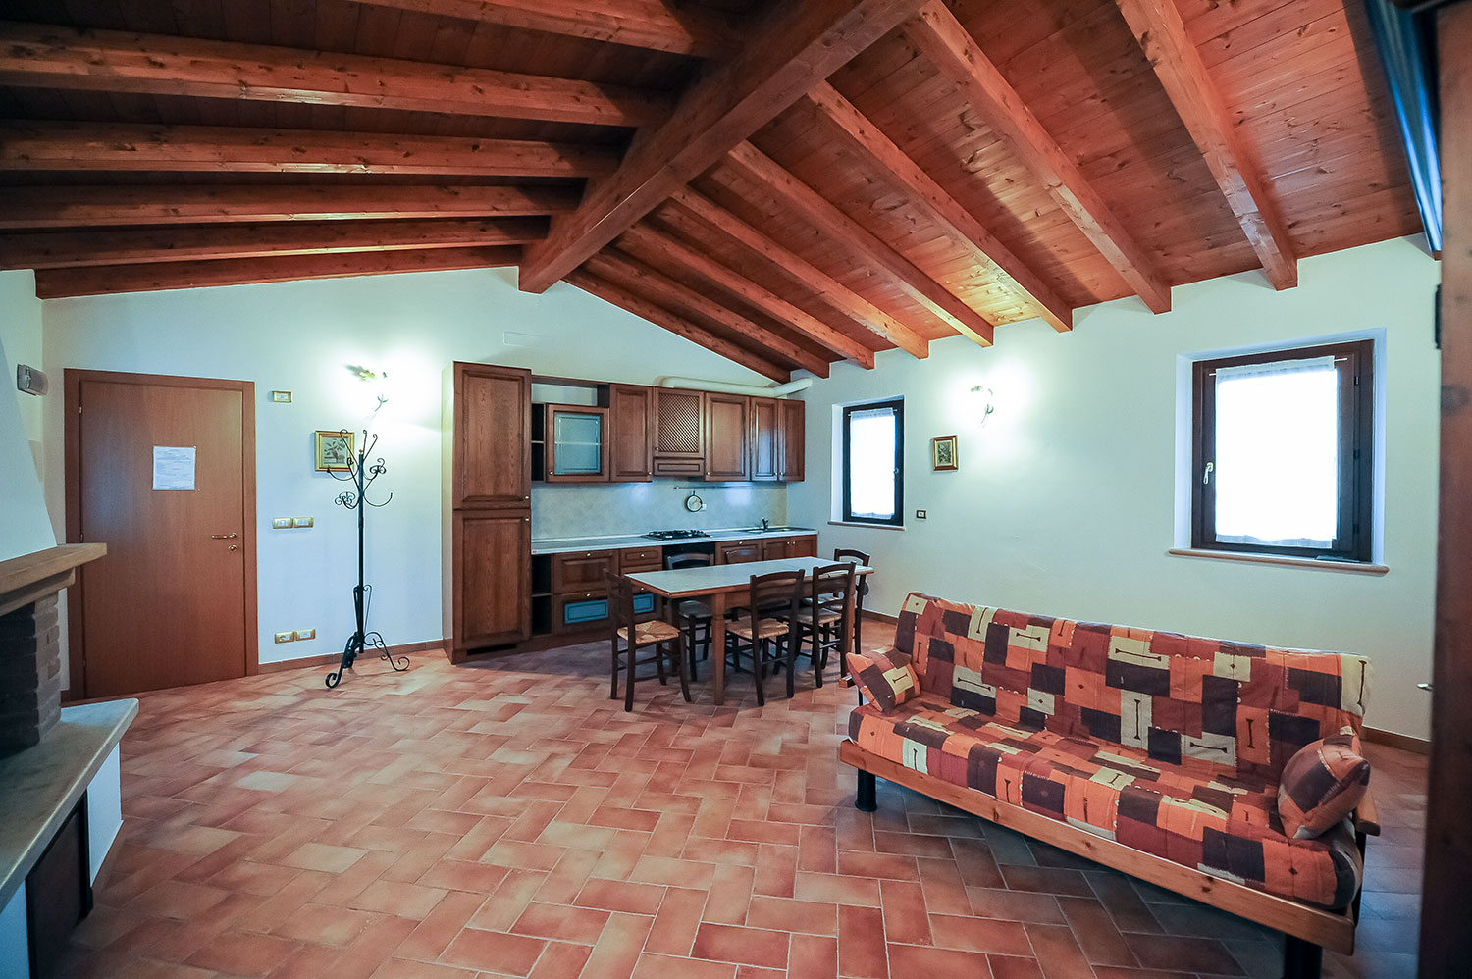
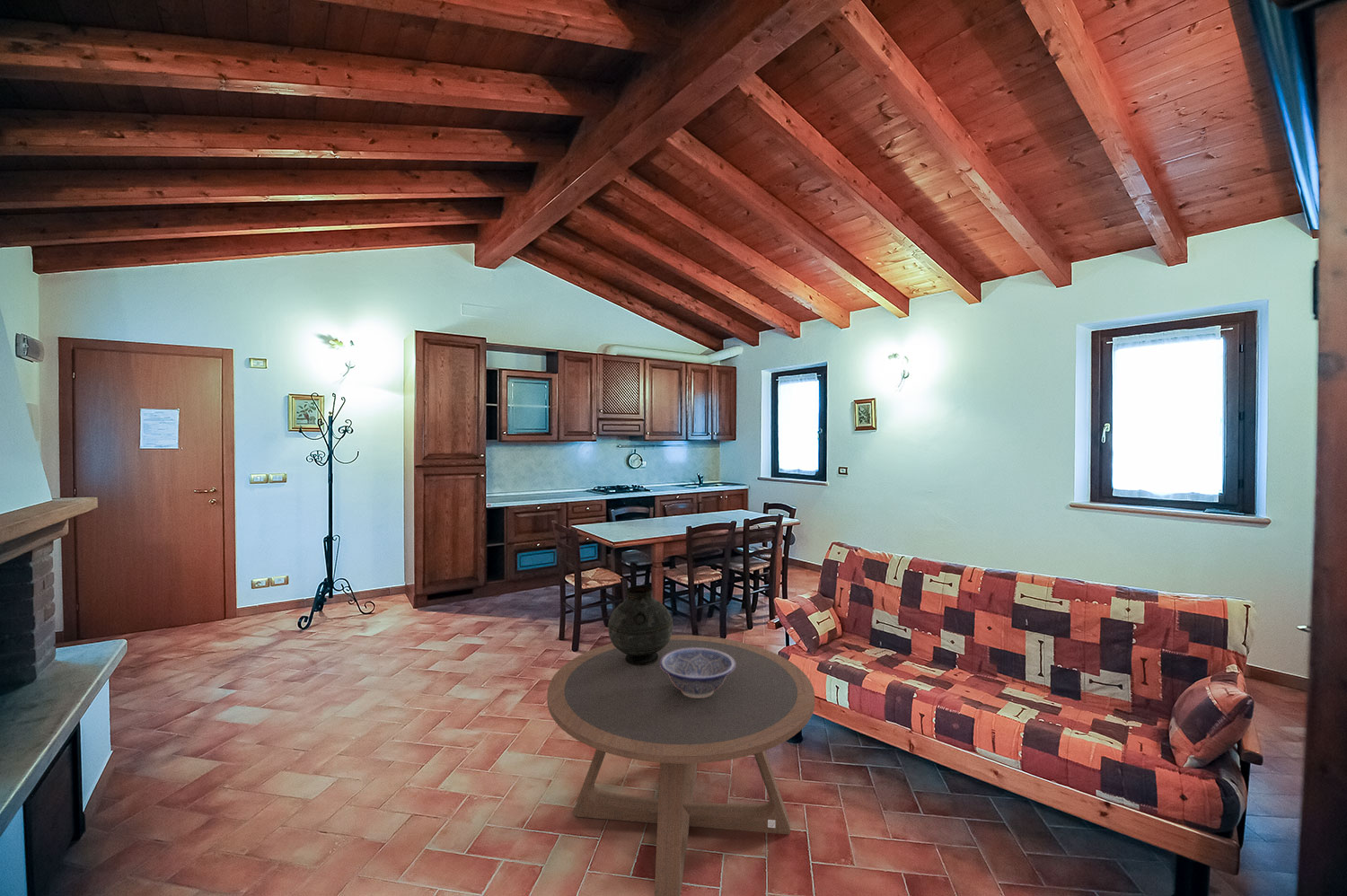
+ coffee table [546,634,815,896]
+ decorative bowl [660,648,735,698]
+ vase [607,584,674,665]
